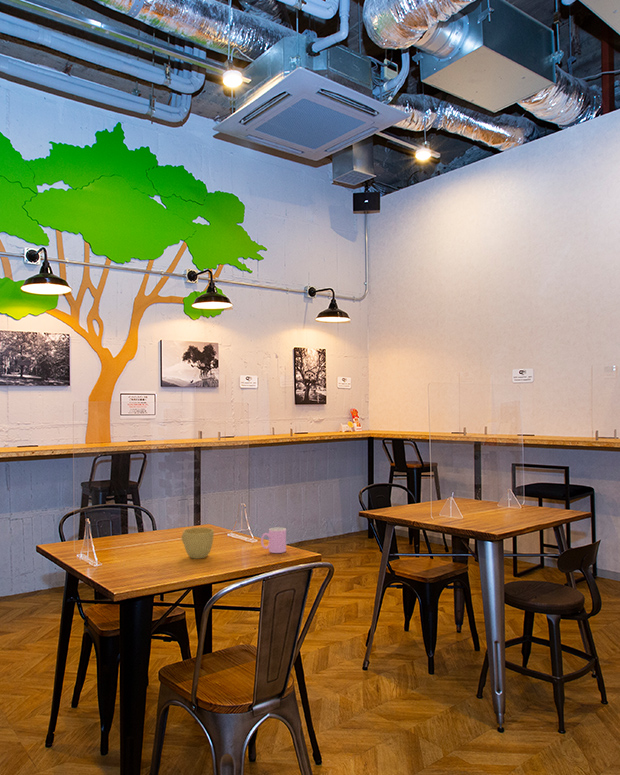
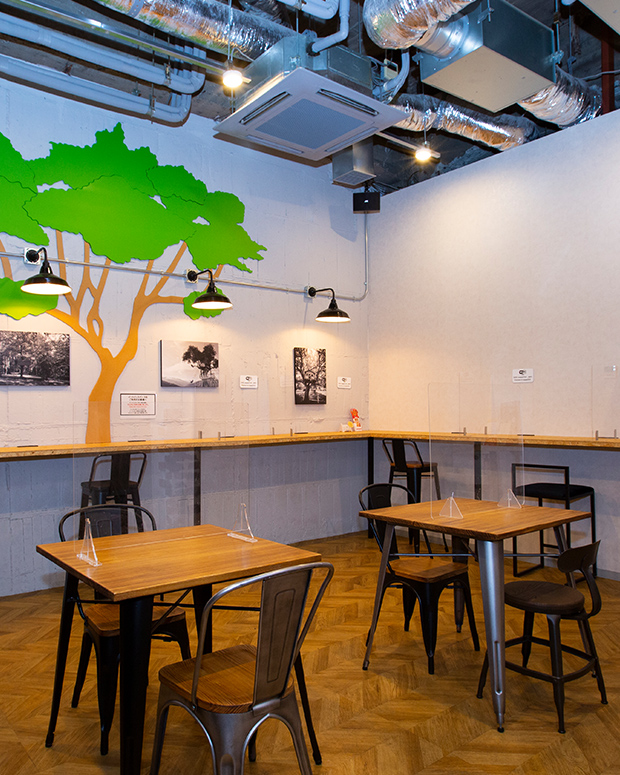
- cup [181,527,215,560]
- cup [260,527,287,554]
